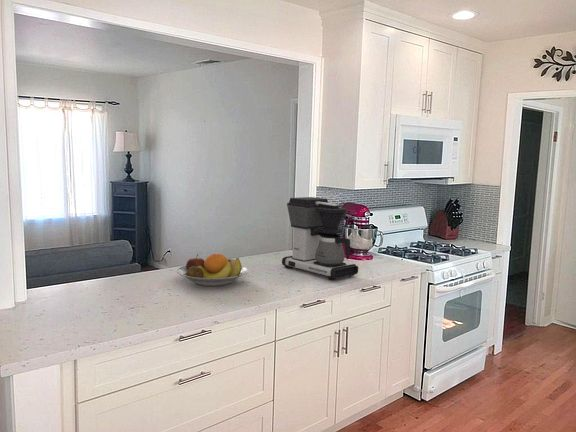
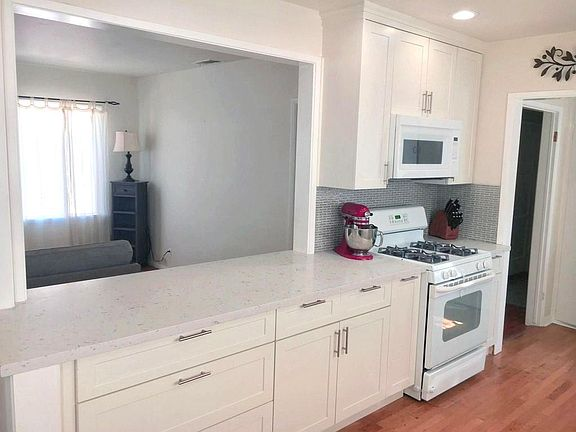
- fruit bowl [176,253,249,287]
- coffee maker [281,196,359,281]
